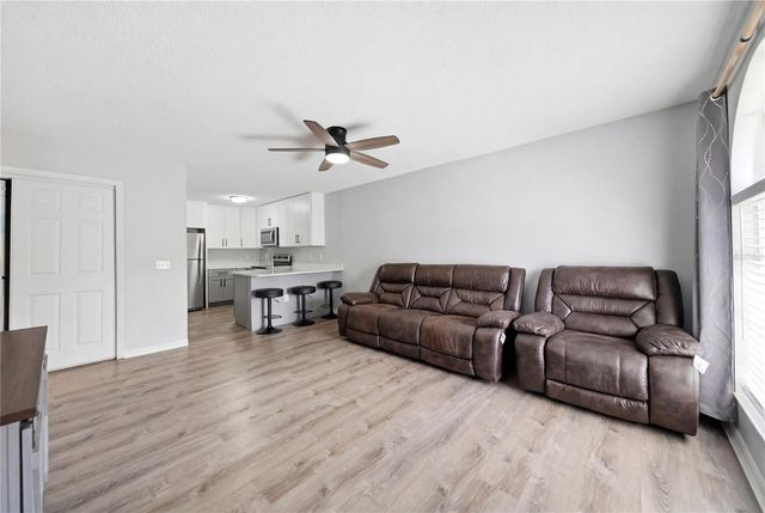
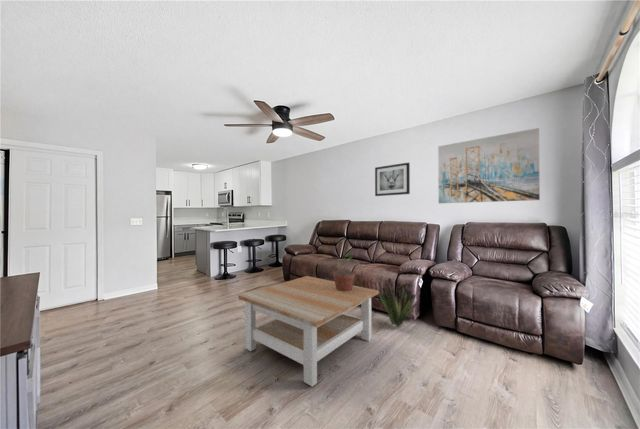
+ wall art [374,161,411,197]
+ wall art [437,127,541,204]
+ coffee table [237,275,380,387]
+ potted plant [332,253,356,291]
+ decorative plant [377,277,418,328]
